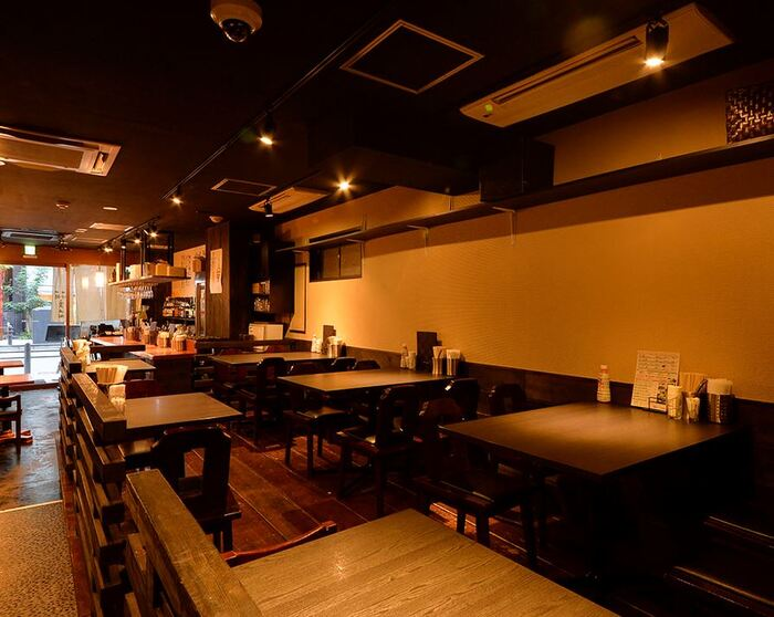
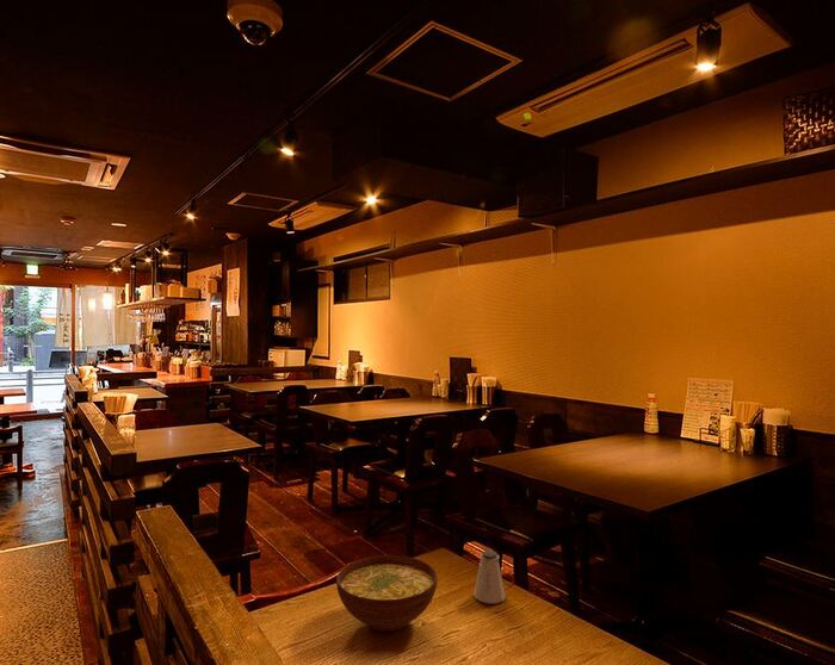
+ bowl [335,554,439,633]
+ saltshaker [472,549,507,604]
